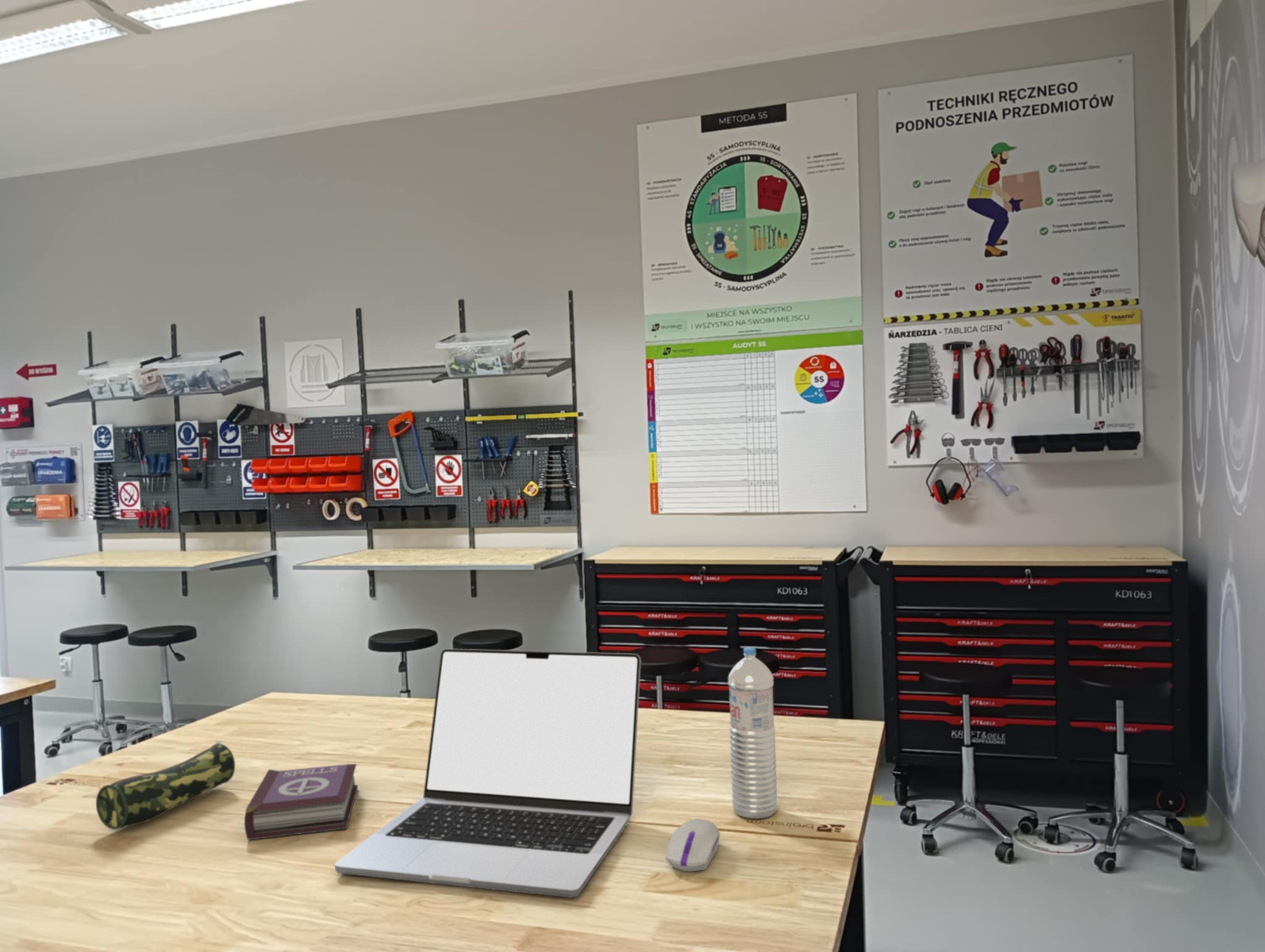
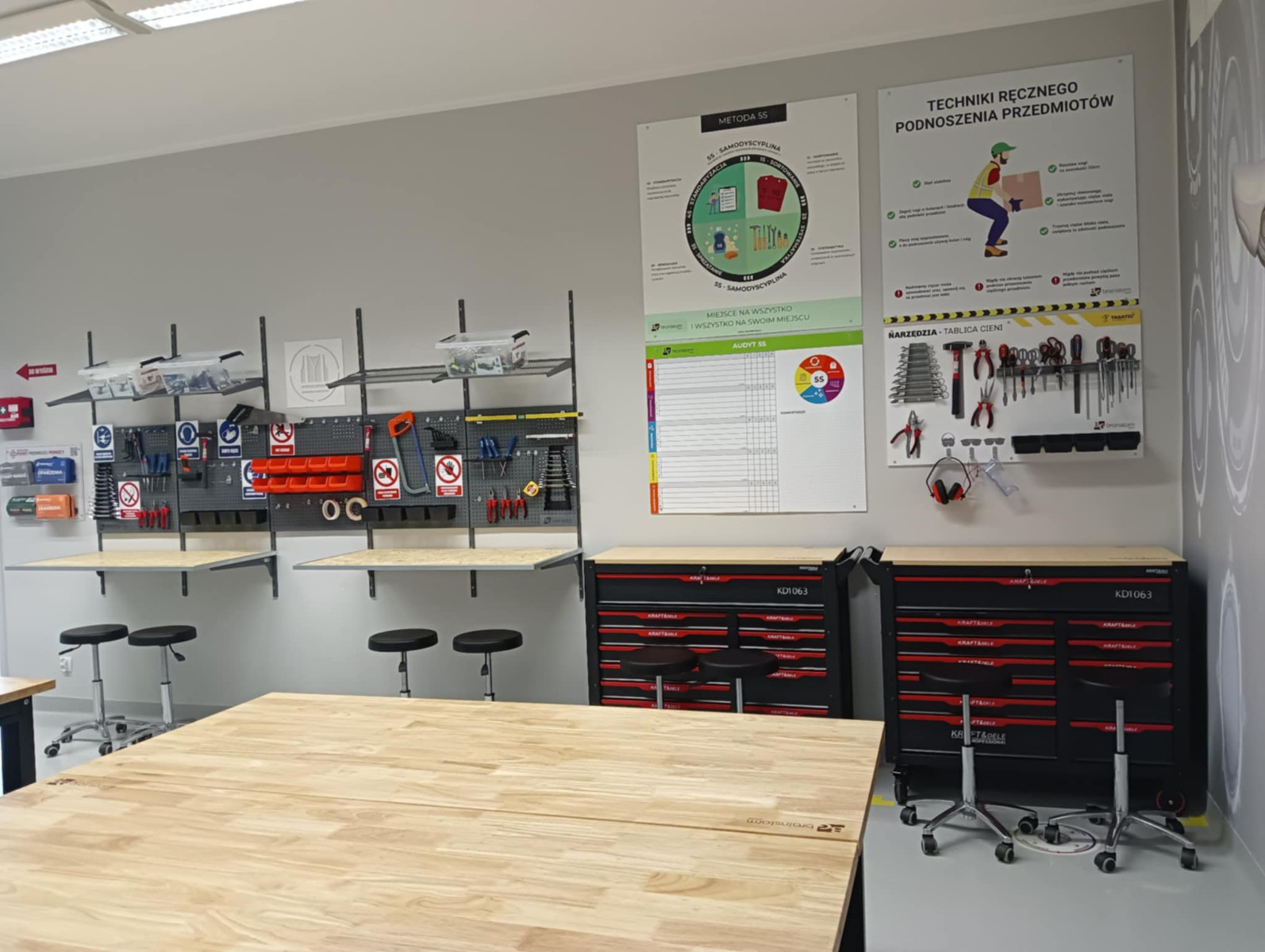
- computer mouse [665,818,721,872]
- pencil case [95,740,236,831]
- laptop [334,648,642,899]
- book [244,763,359,841]
- water bottle [727,647,778,820]
